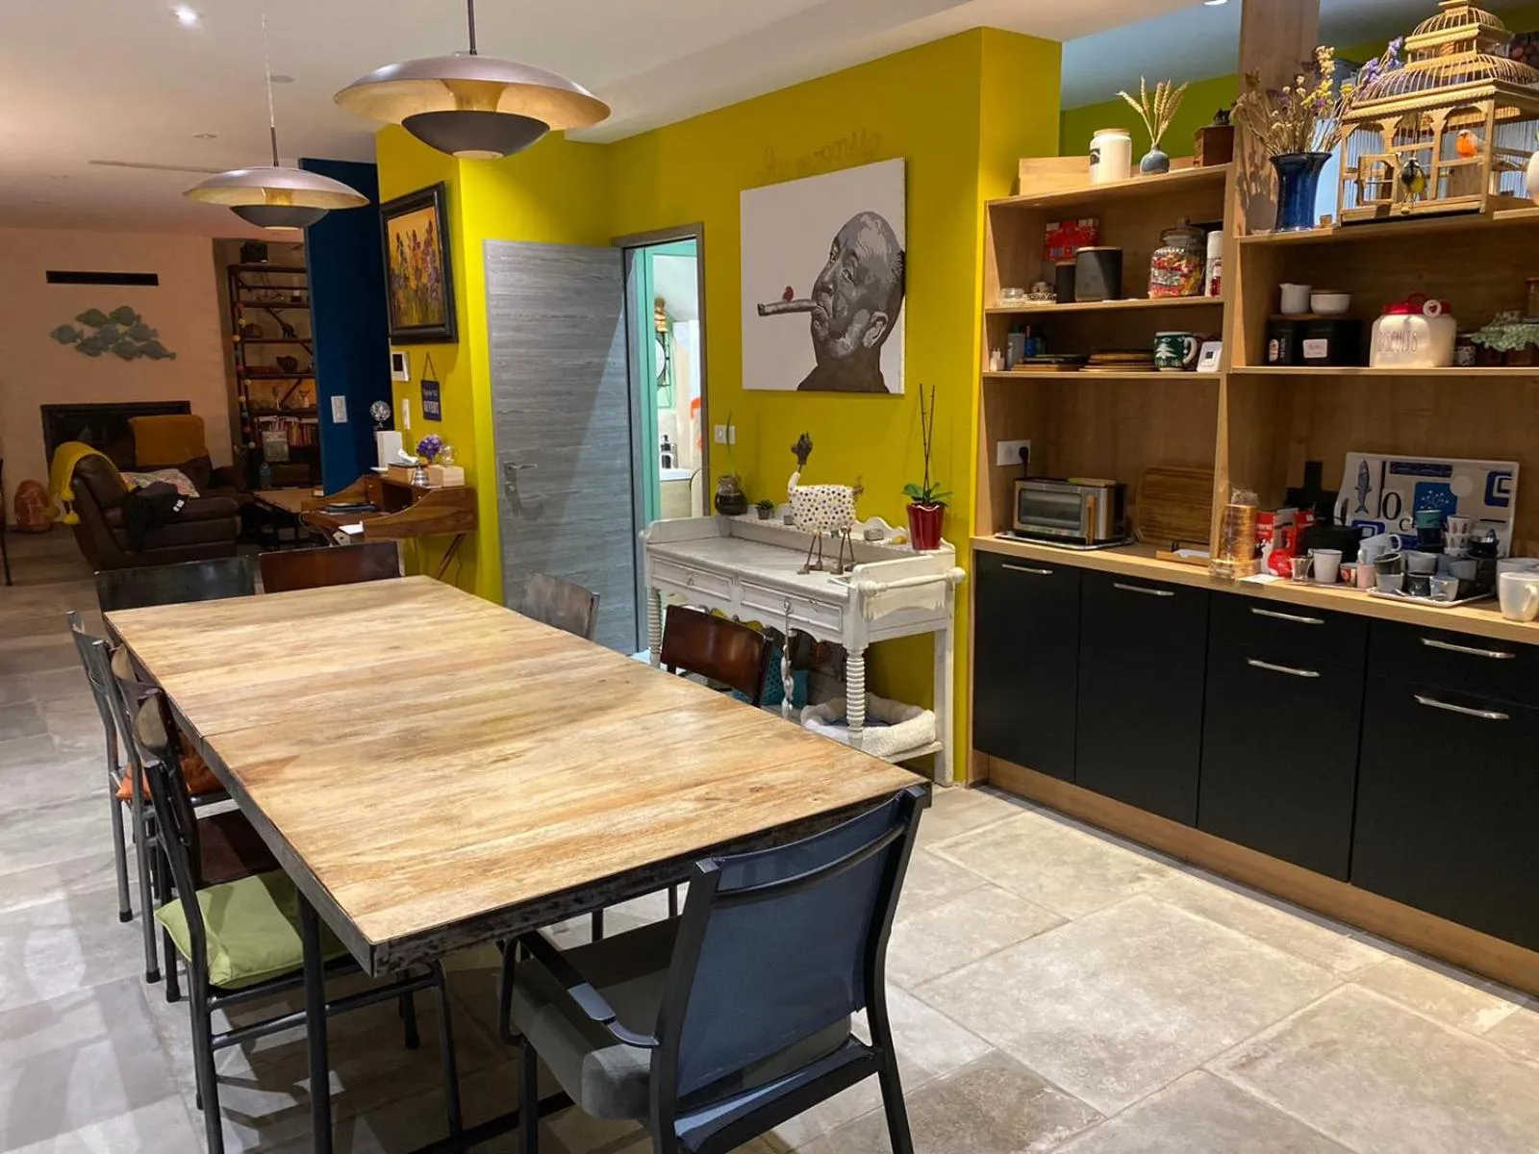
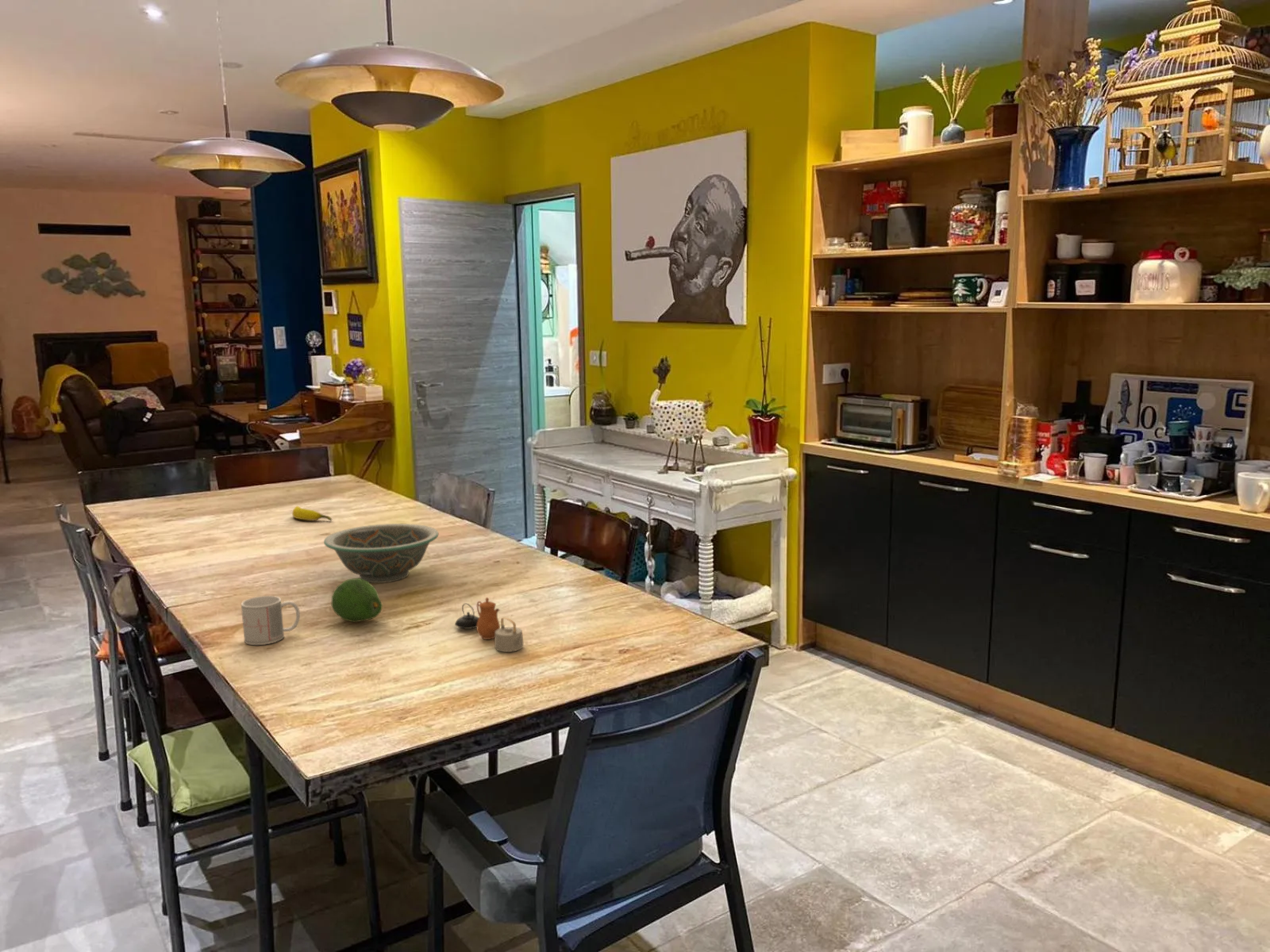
+ banana [291,505,333,521]
+ mug [241,595,301,646]
+ teapot [454,597,525,653]
+ decorative bowl [323,523,439,584]
+ fruit [331,578,383,623]
